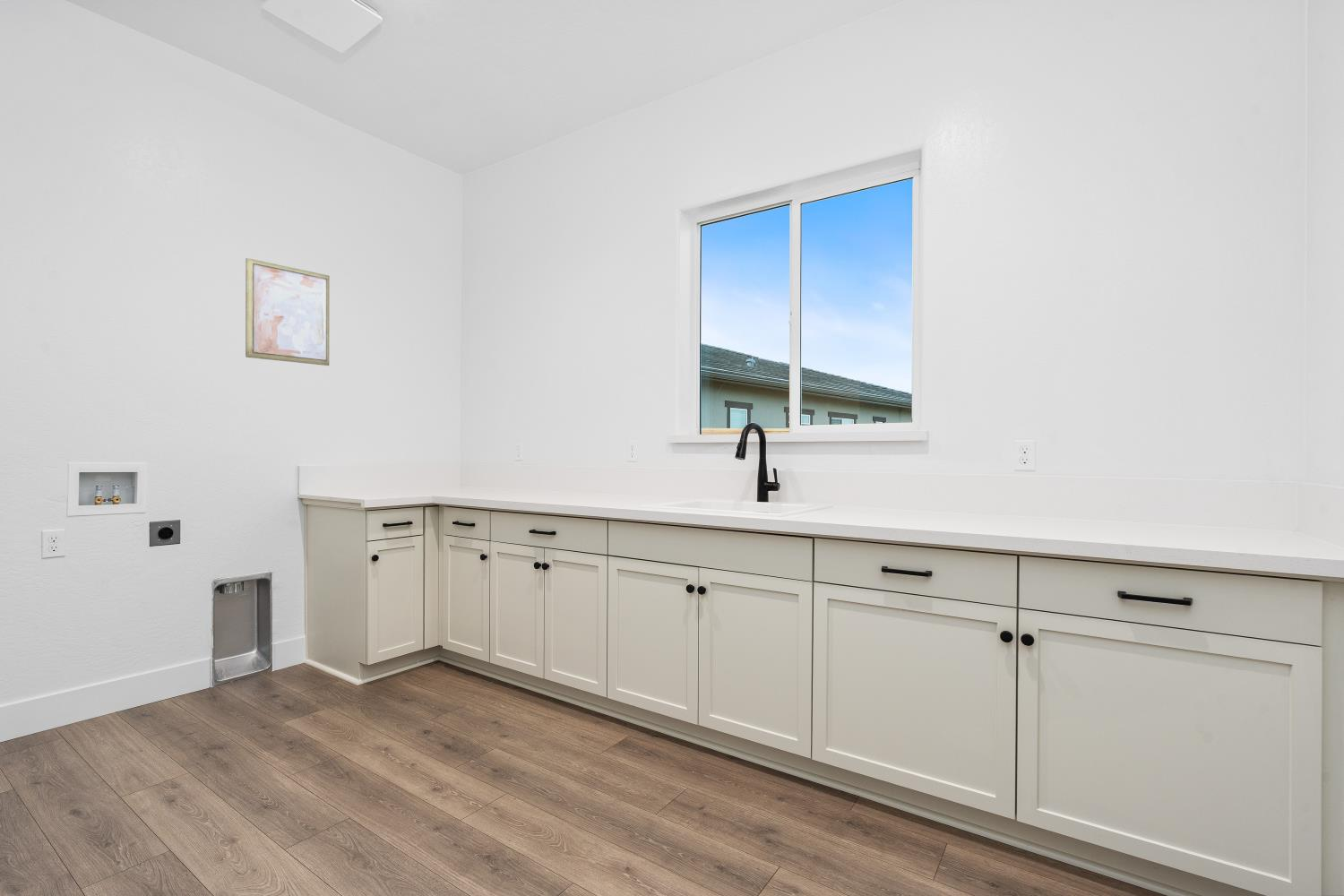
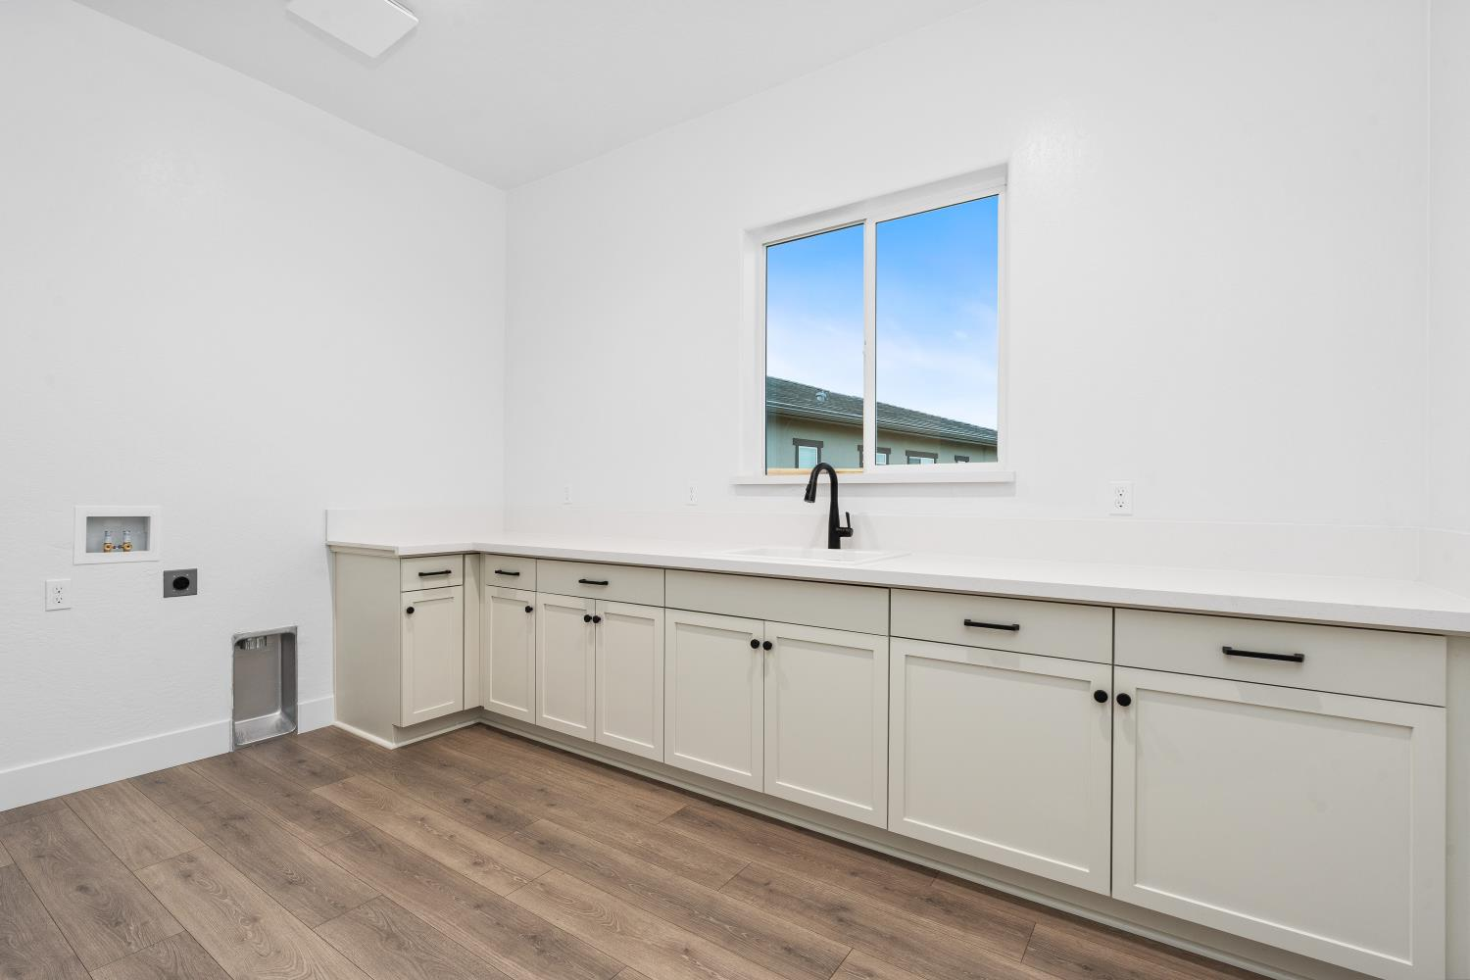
- wall art [245,257,331,366]
